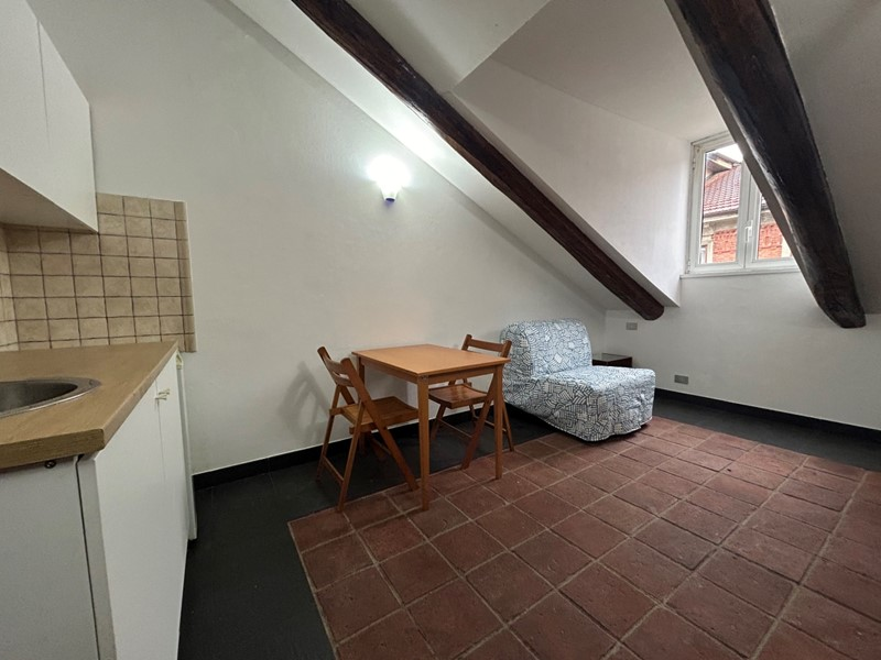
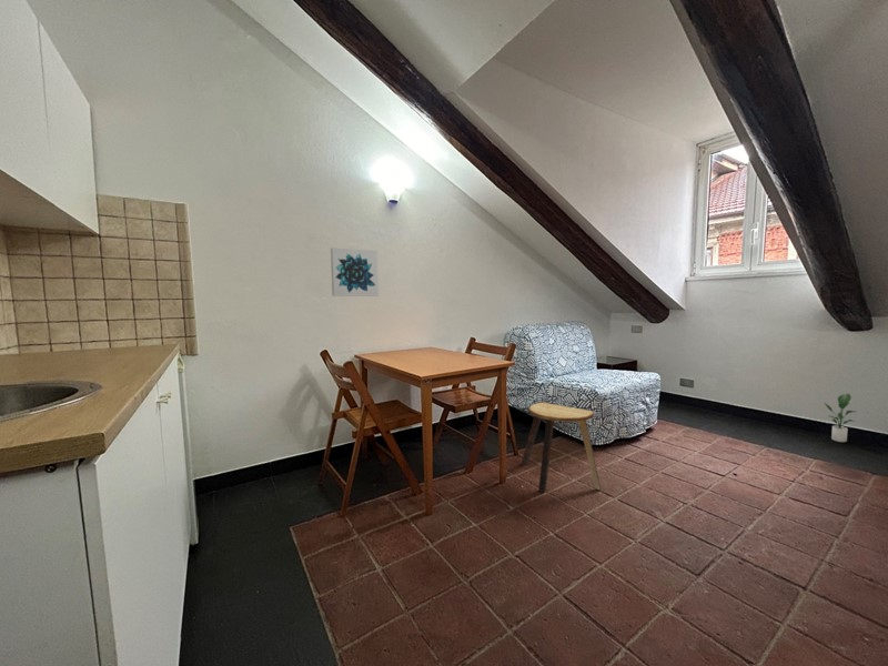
+ stool [521,402,602,493]
+ potted plant [824,393,856,443]
+ wall art [330,246,380,297]
